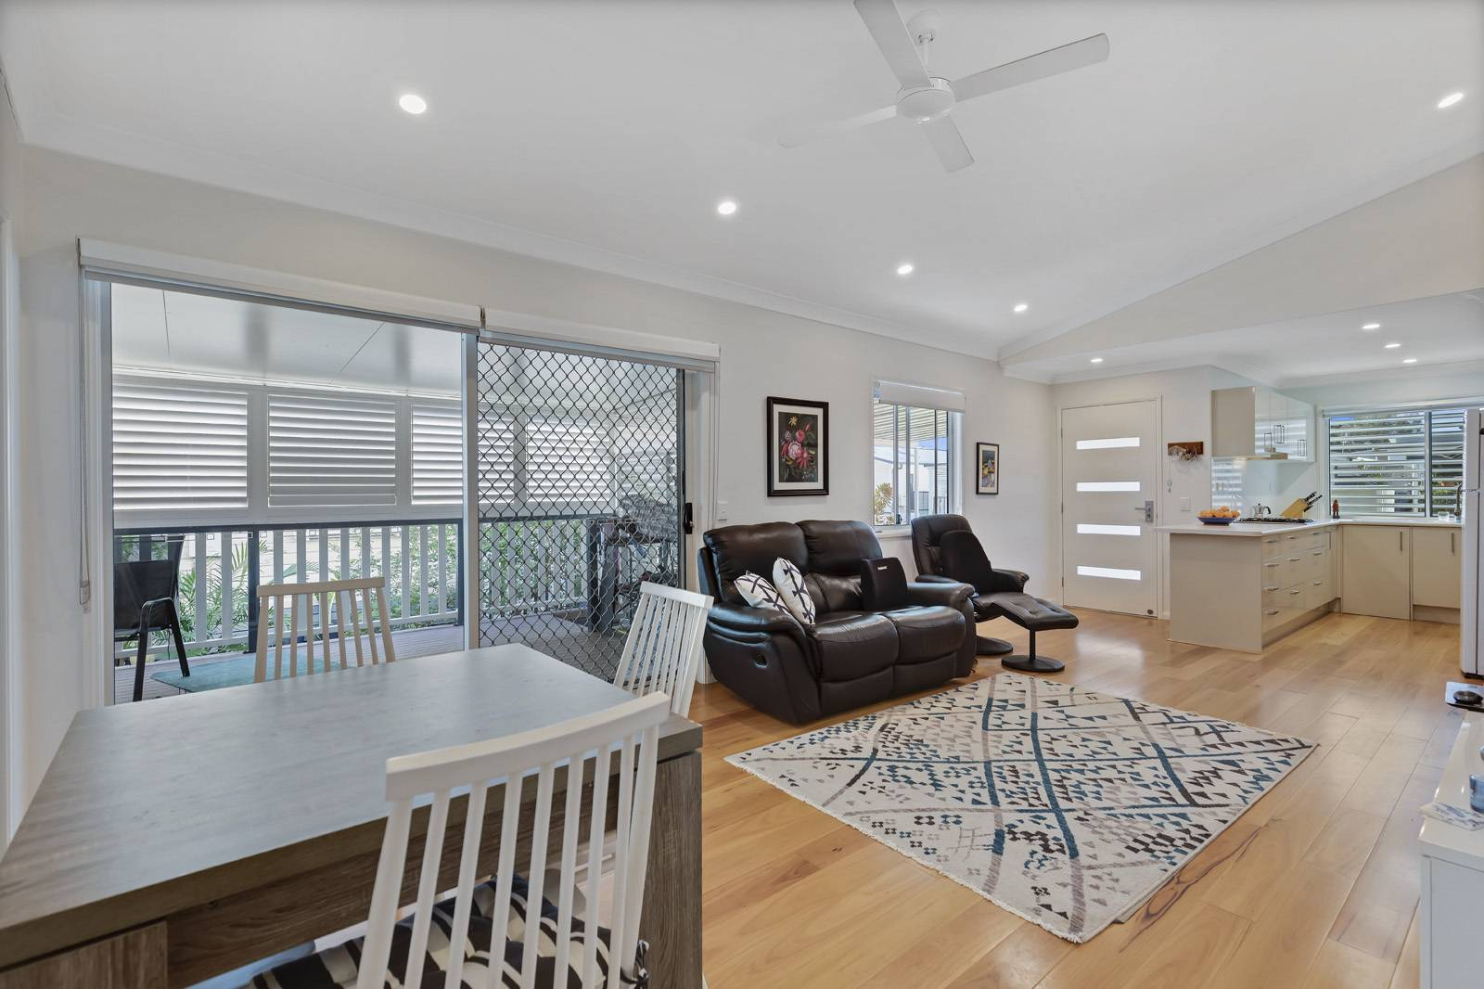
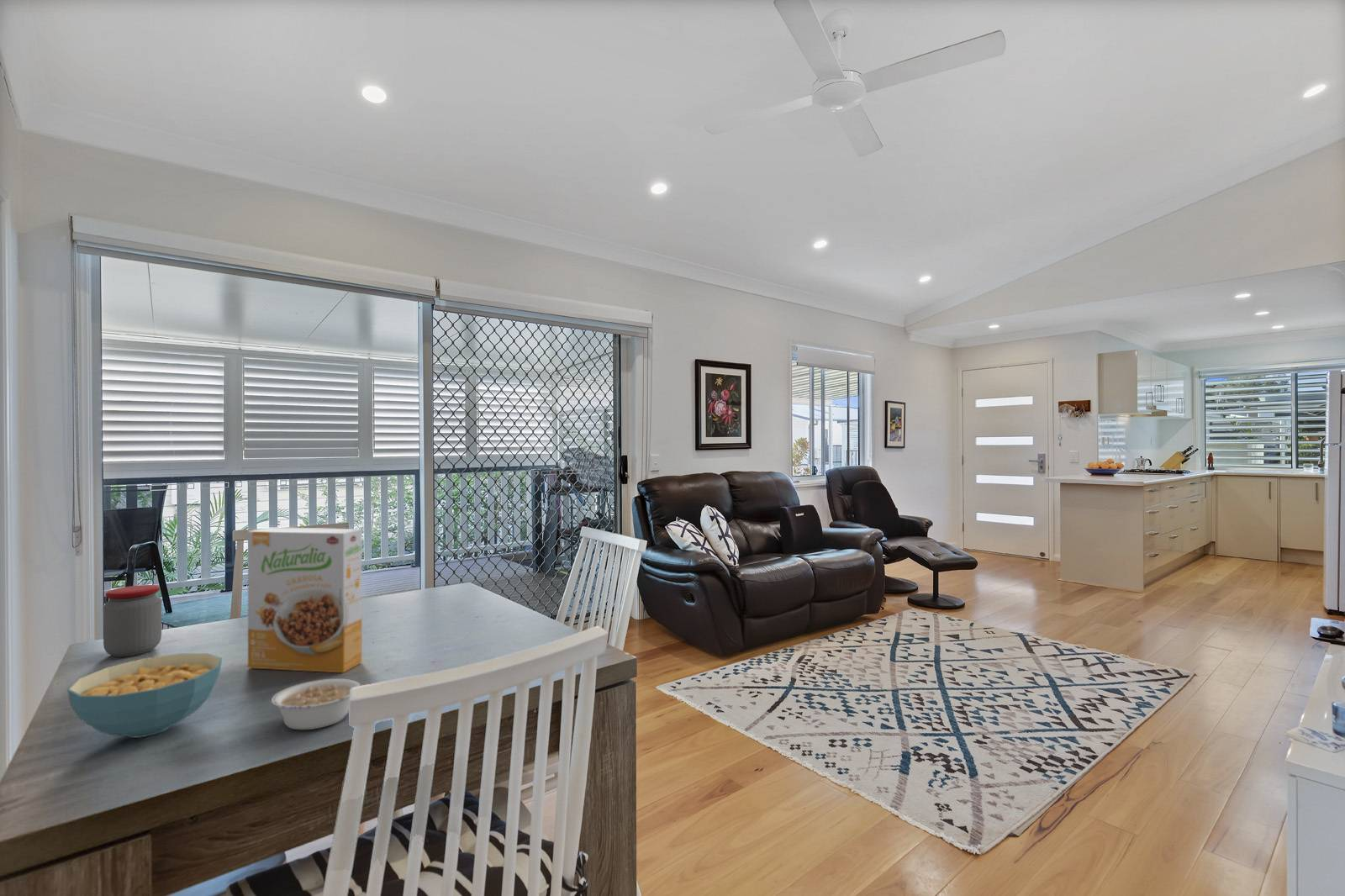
+ cereal bowl [66,652,223,738]
+ legume [271,678,361,730]
+ cereal box [247,526,362,673]
+ jar [103,584,162,657]
